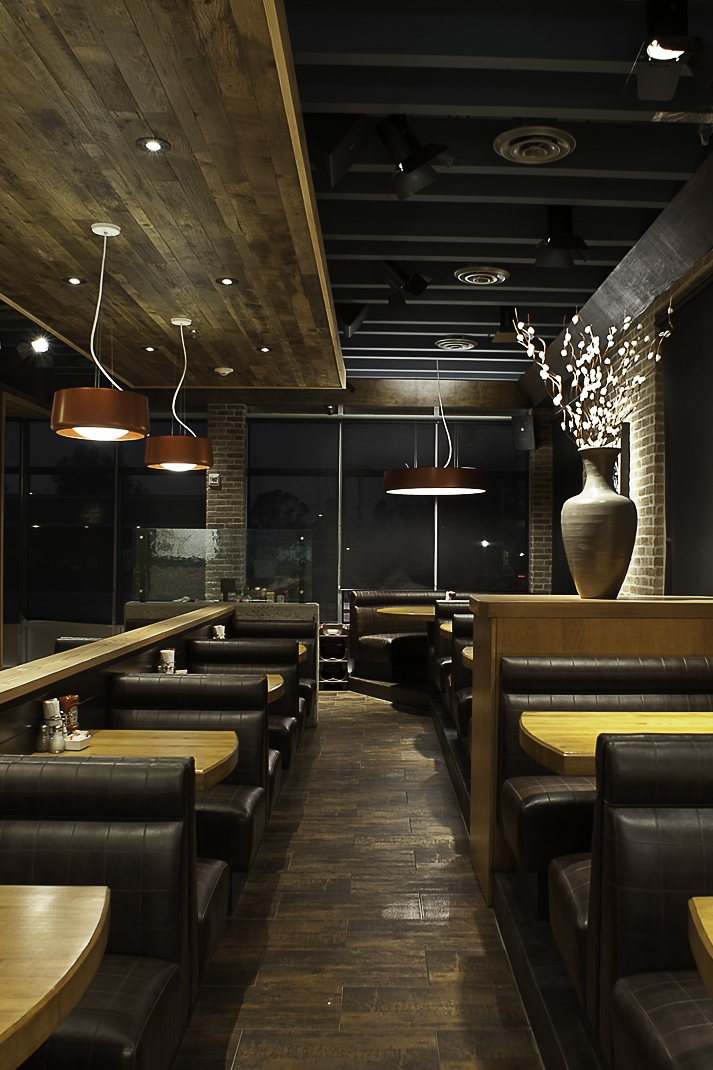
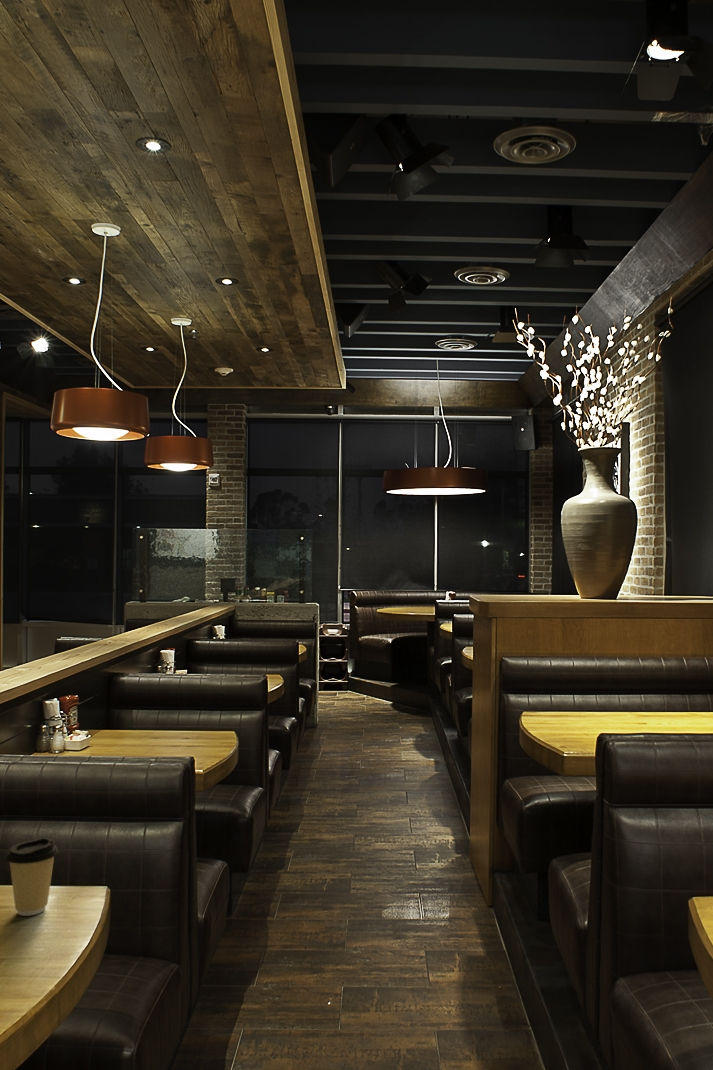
+ coffee cup [5,836,59,917]
